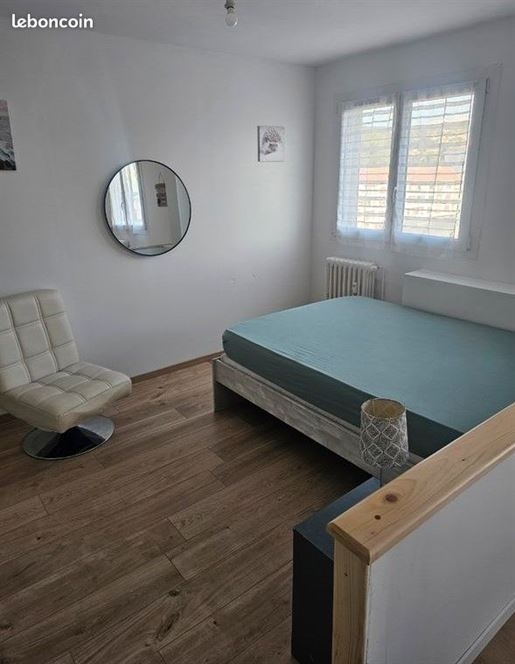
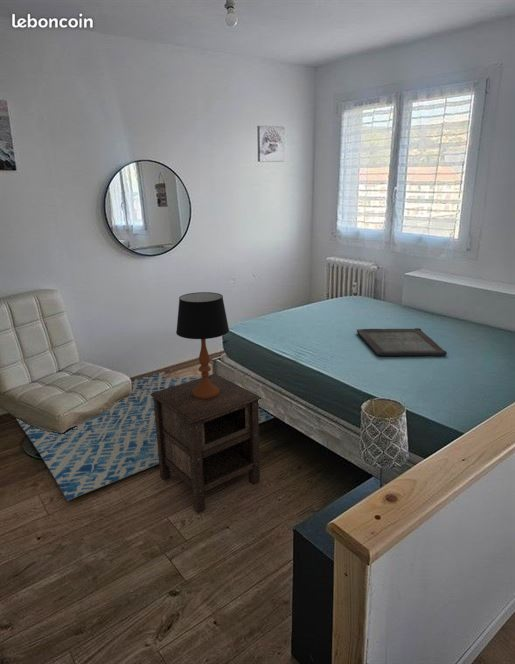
+ serving tray [356,327,448,357]
+ rug [15,369,275,501]
+ table lamp [175,291,230,399]
+ nightstand [150,373,261,514]
